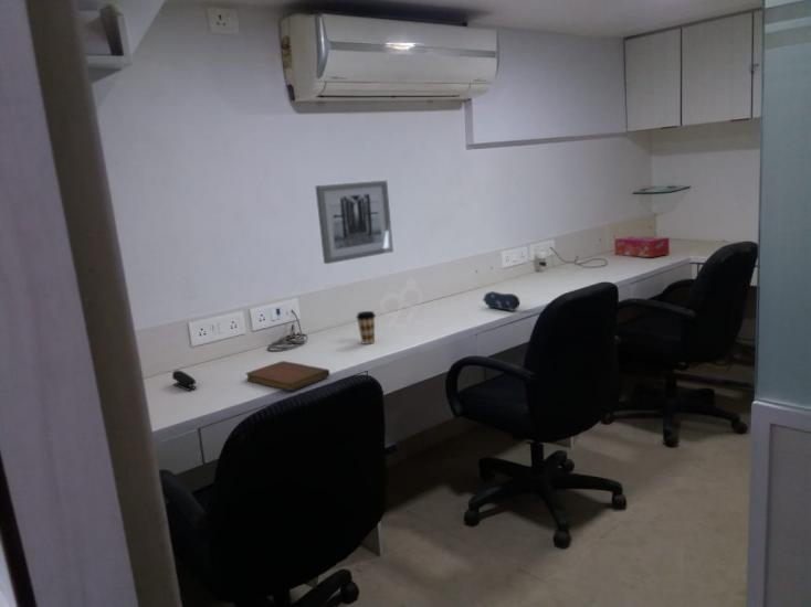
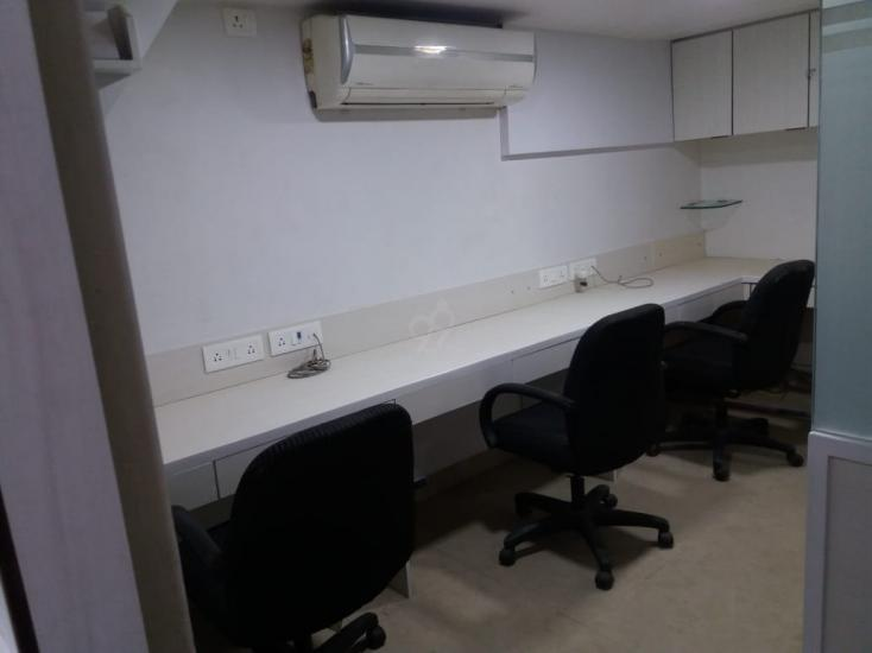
- coffee cup [356,310,377,345]
- wall art [315,180,394,265]
- notebook [245,360,330,392]
- pencil case [482,290,520,312]
- tissue box [613,235,671,258]
- stapler [171,370,198,391]
